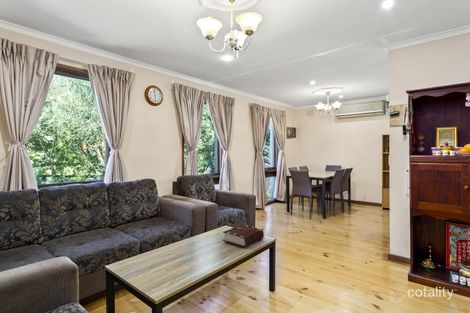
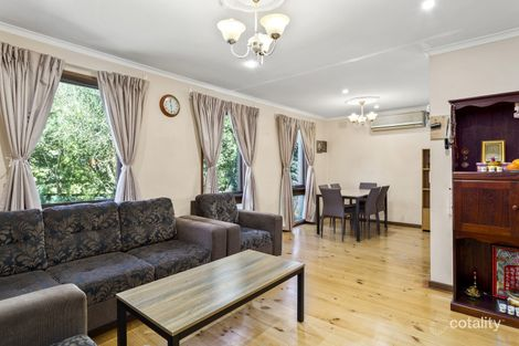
- book [221,224,265,249]
